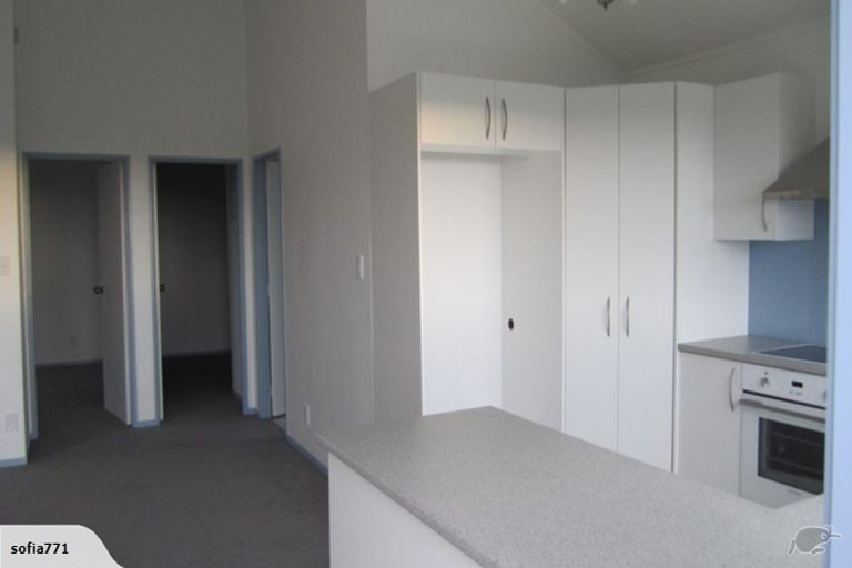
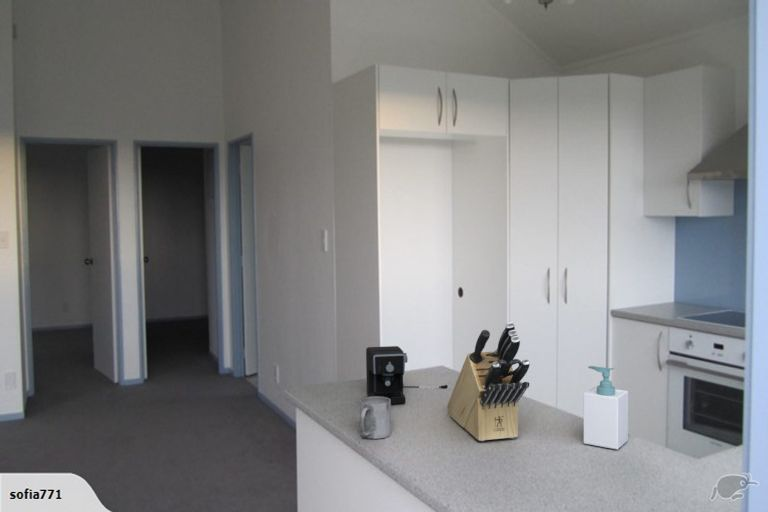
+ knife block [446,321,530,442]
+ mug [359,396,392,440]
+ soap bottle [583,365,629,450]
+ coffee maker [365,345,448,405]
